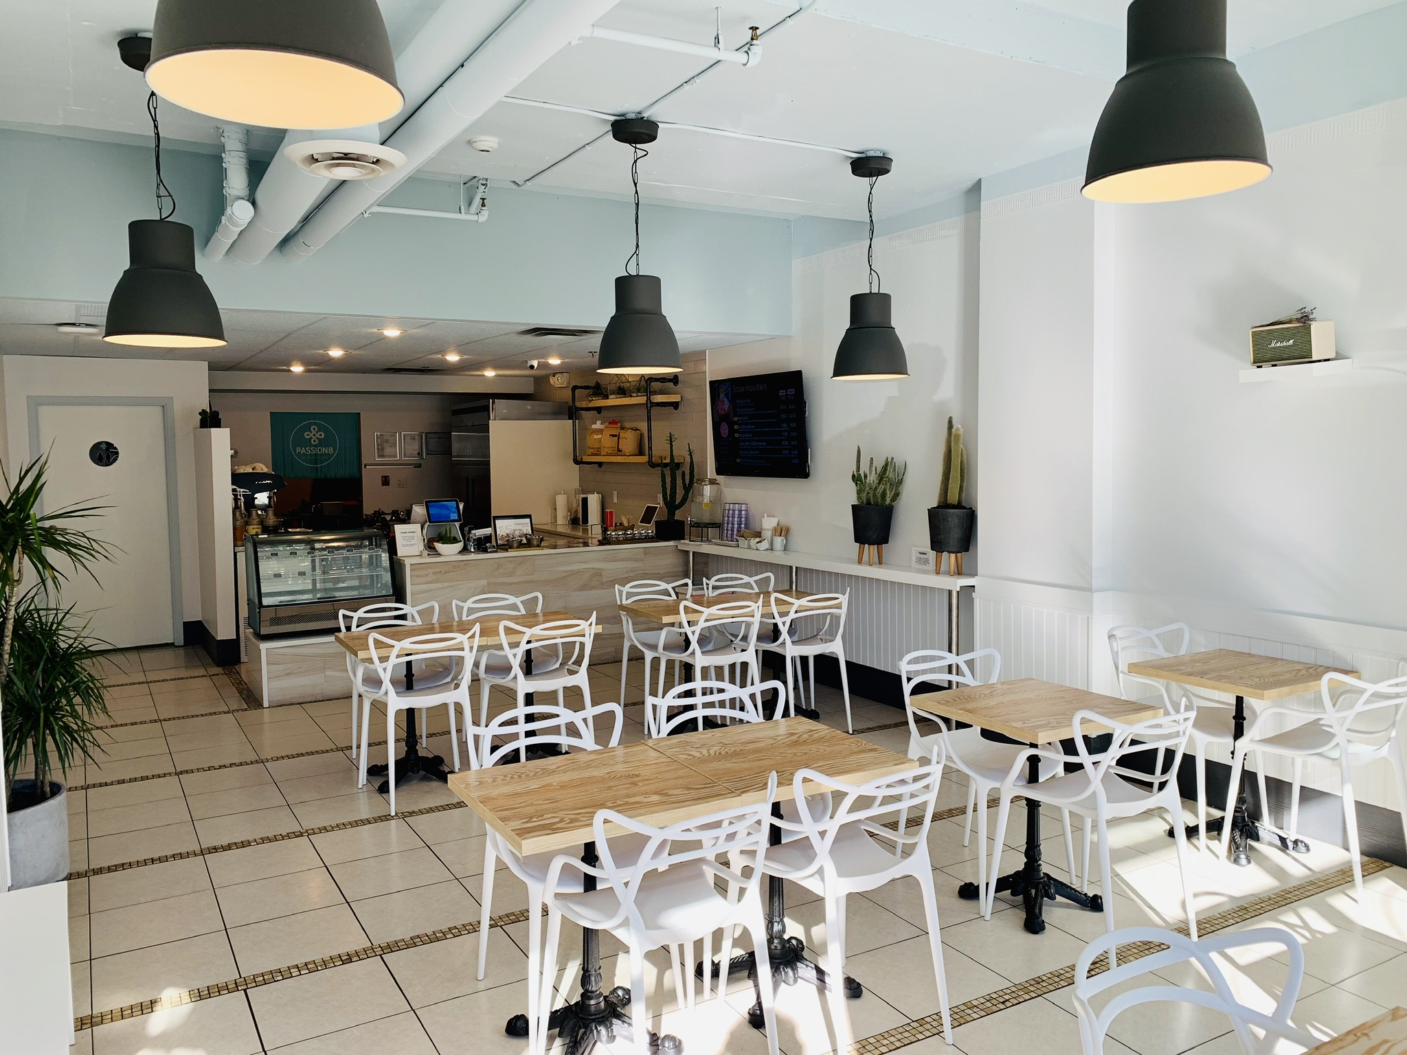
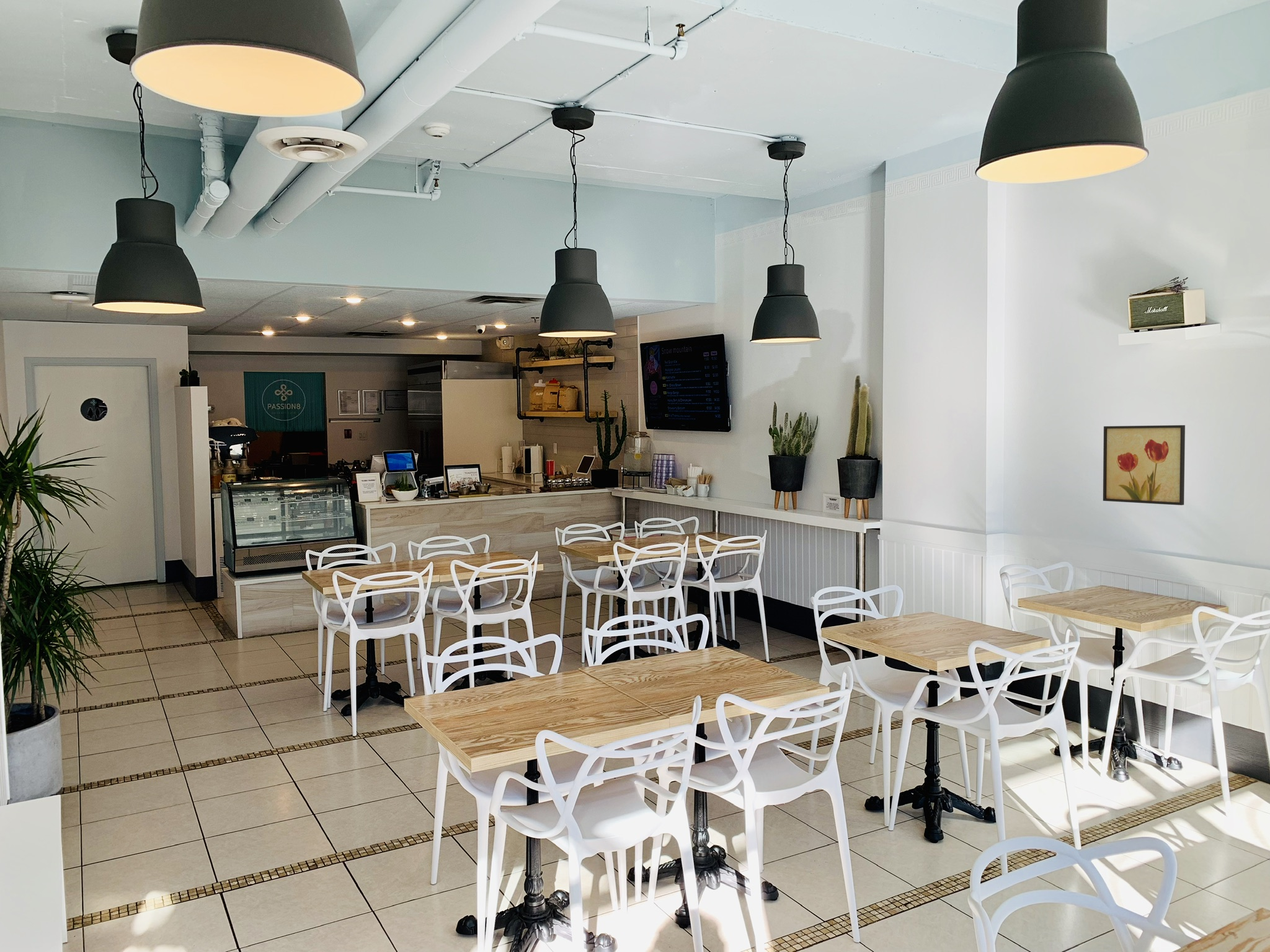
+ wall art [1103,425,1186,506]
